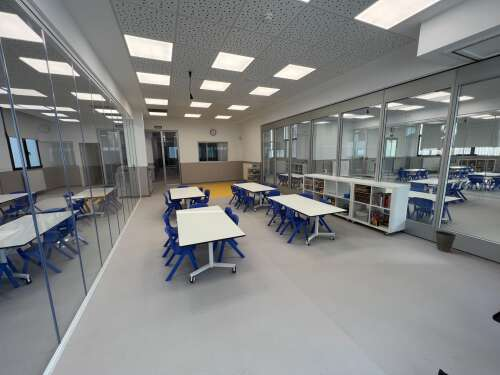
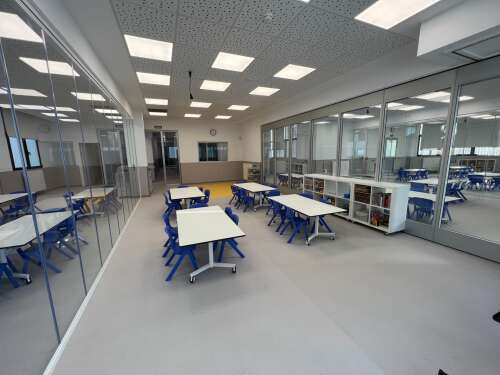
- waste basket [434,230,457,253]
